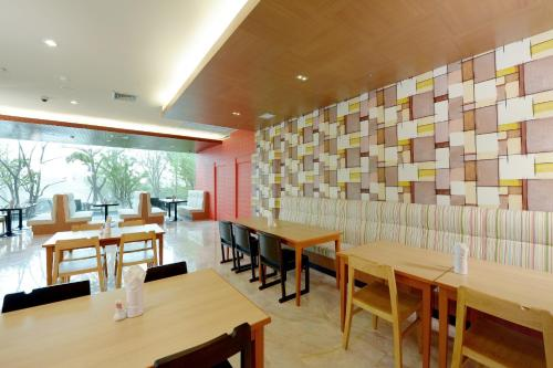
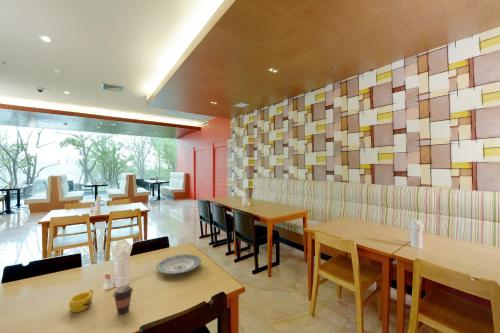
+ cup [68,289,94,313]
+ coffee cup [112,284,134,315]
+ plate [156,254,202,275]
